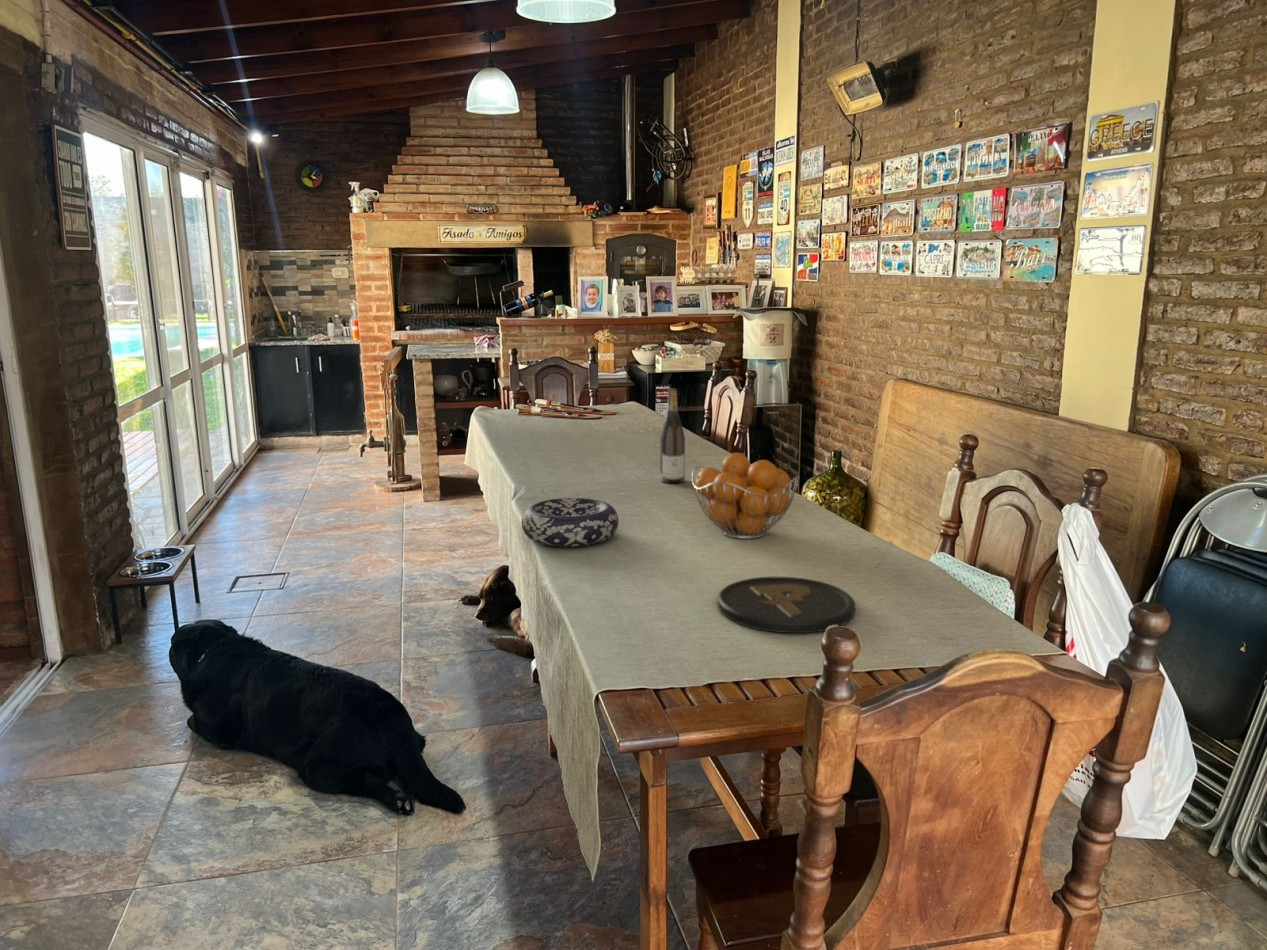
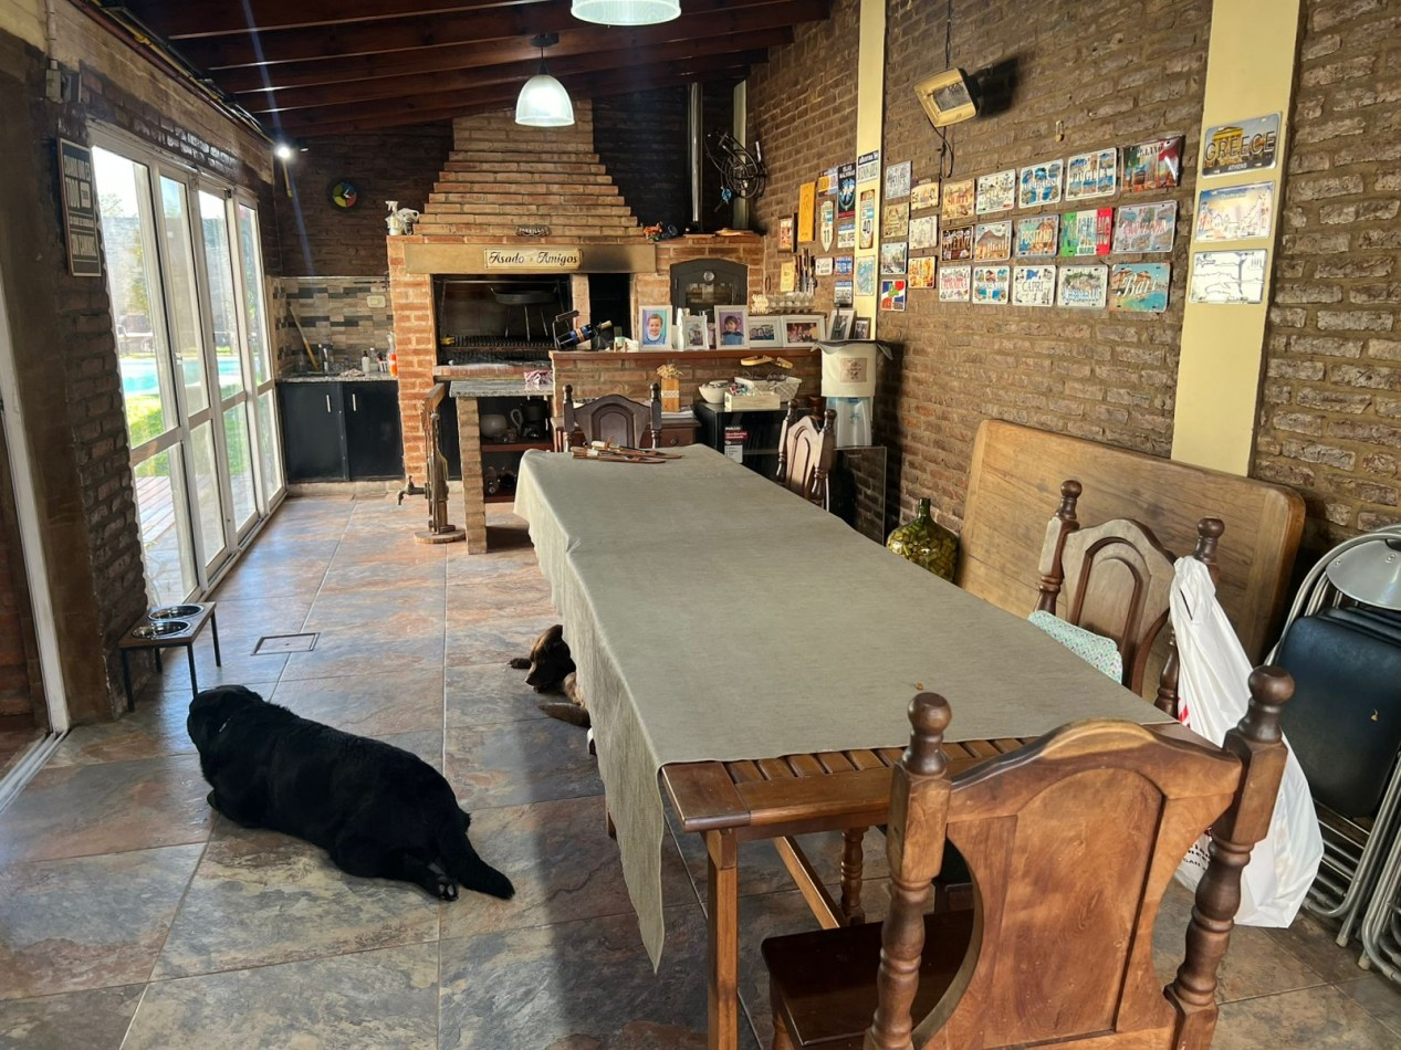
- wine bottle [659,388,686,484]
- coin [717,576,856,634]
- fruit basket [691,452,800,540]
- decorative bowl [520,497,620,547]
